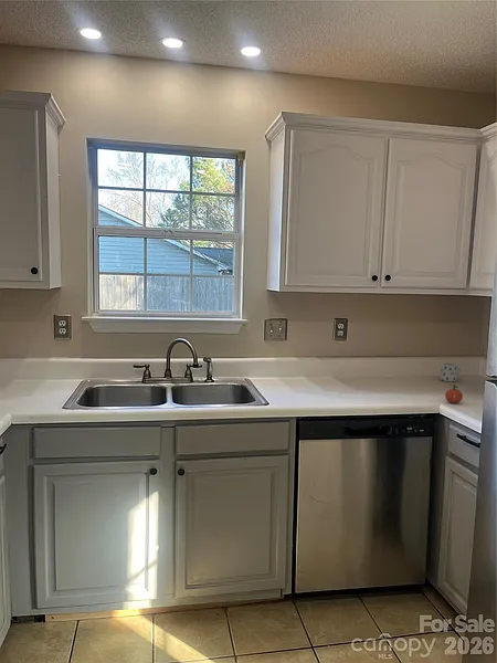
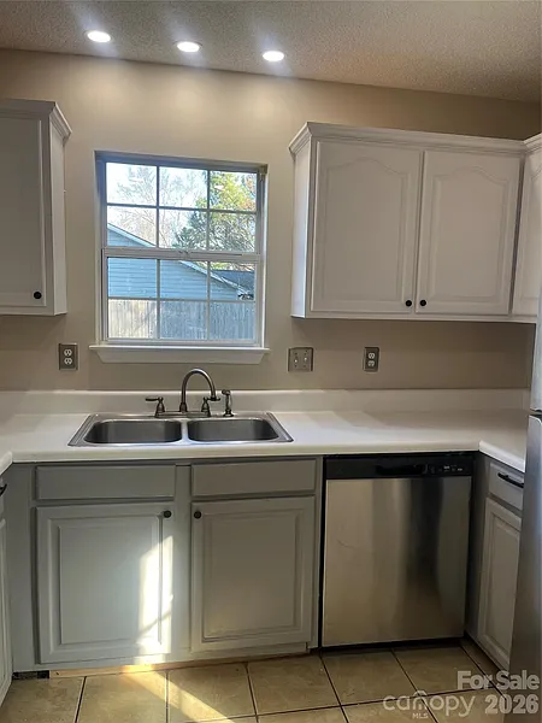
- mug [440,361,463,382]
- apple [444,383,464,404]
